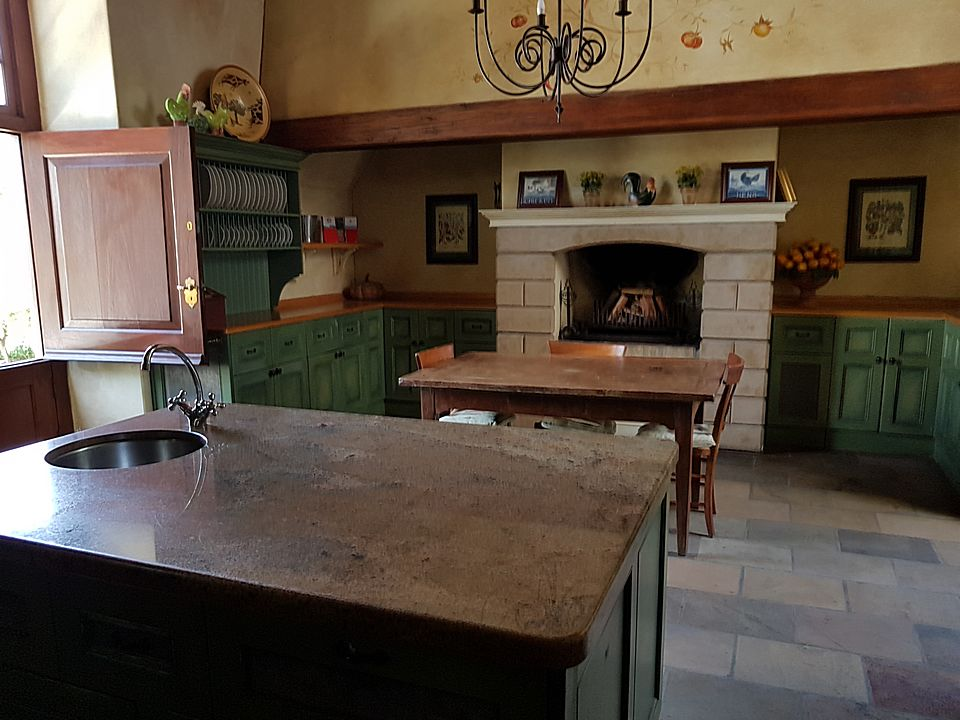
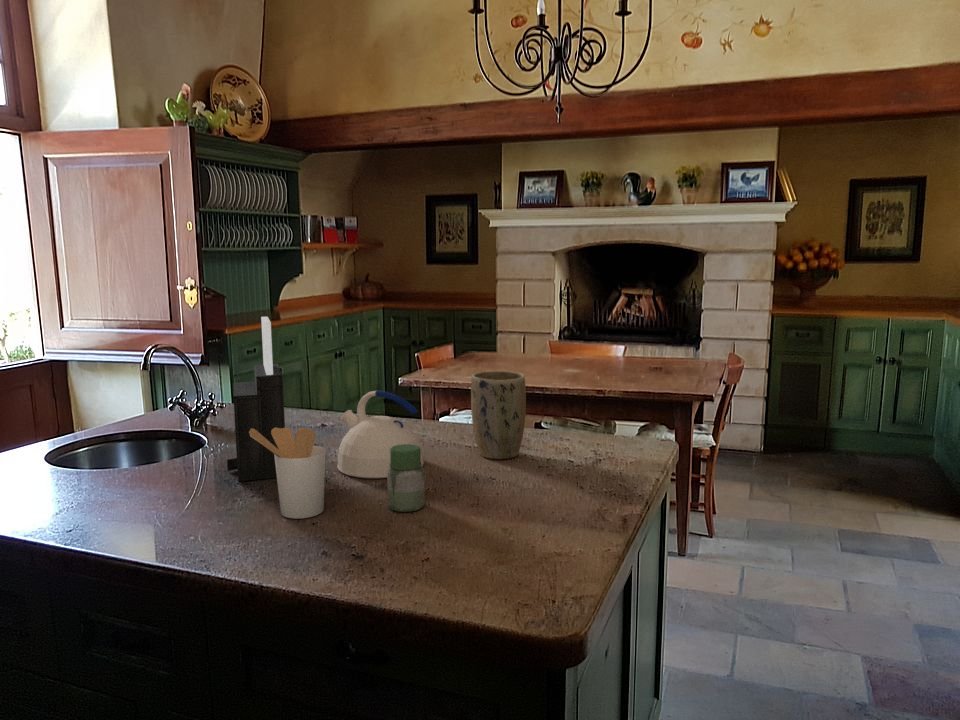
+ utensil holder [249,427,326,520]
+ knife block [226,316,286,483]
+ kettle [336,389,425,479]
+ jar [386,444,426,513]
+ plant pot [470,370,527,460]
